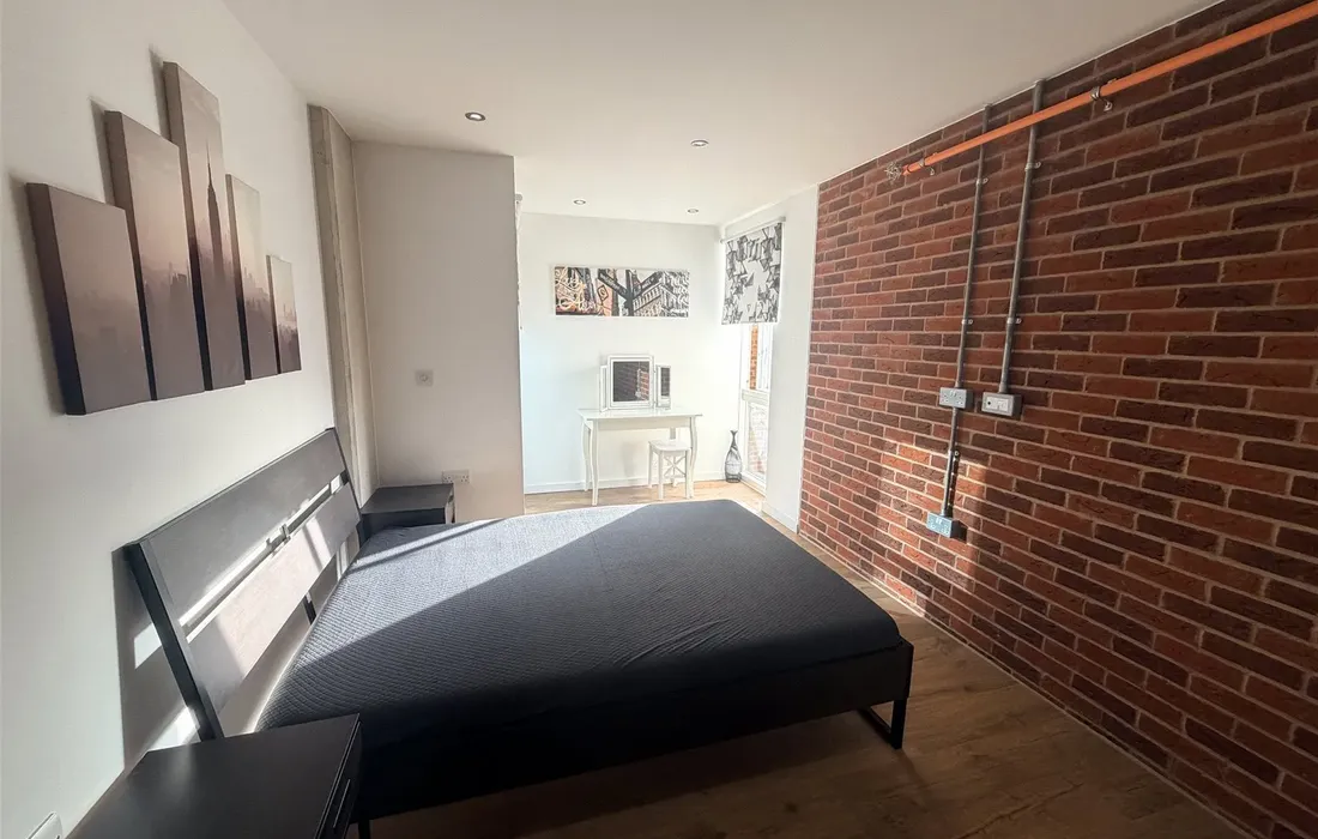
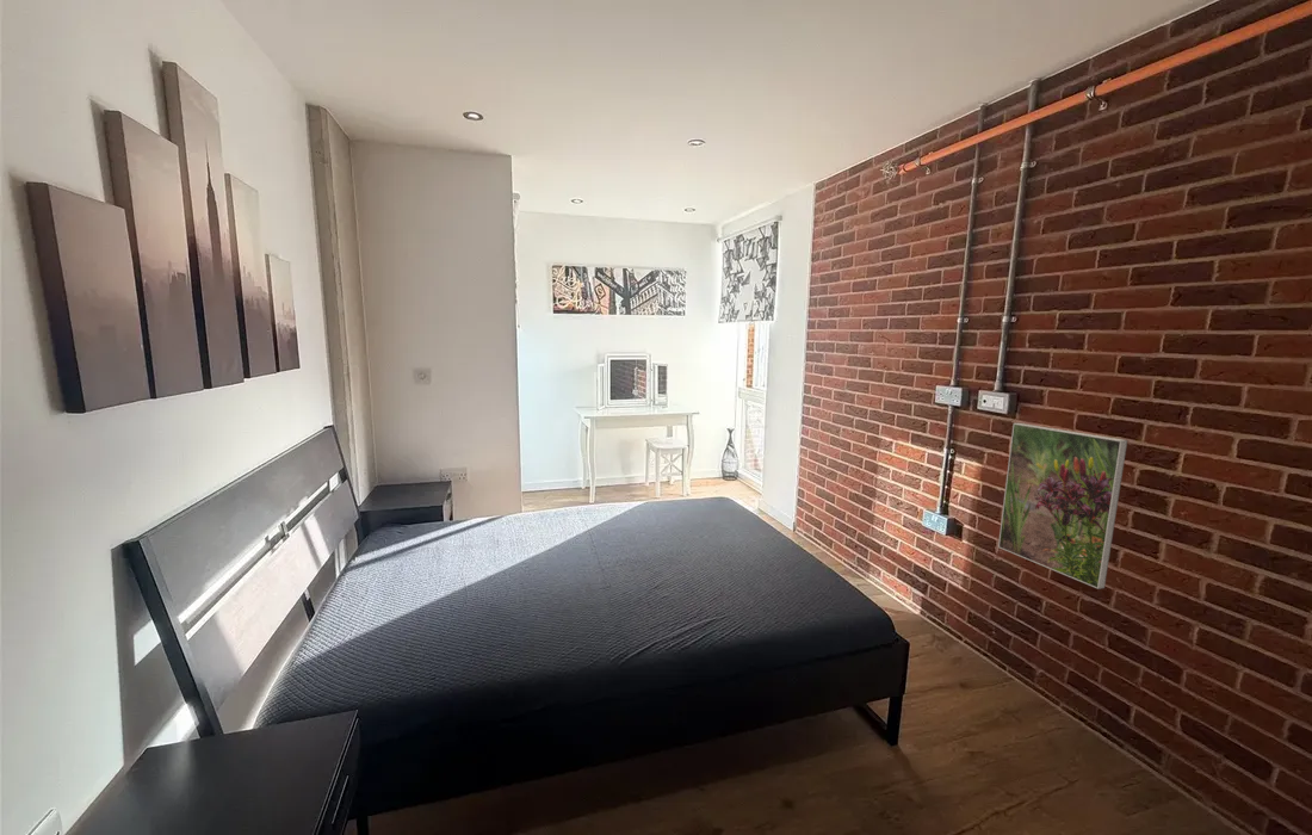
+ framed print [997,422,1128,590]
